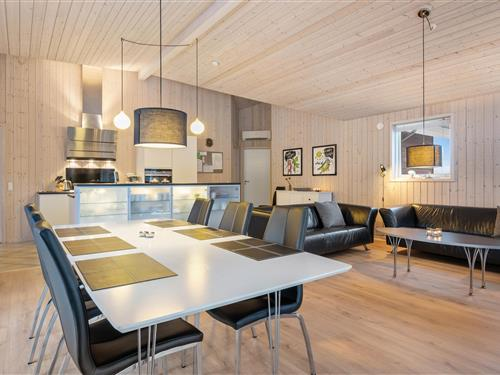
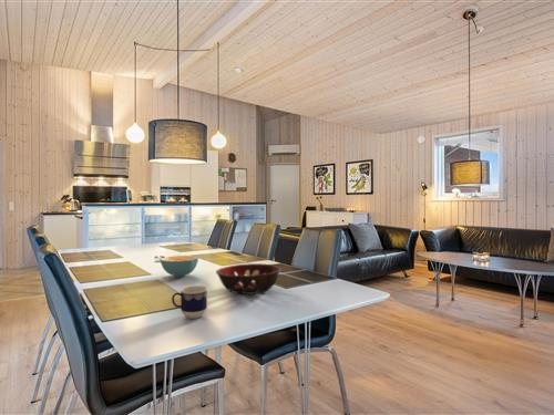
+ cereal bowl [160,255,199,278]
+ decorative bowl [215,262,281,295]
+ cup [171,284,208,320]
